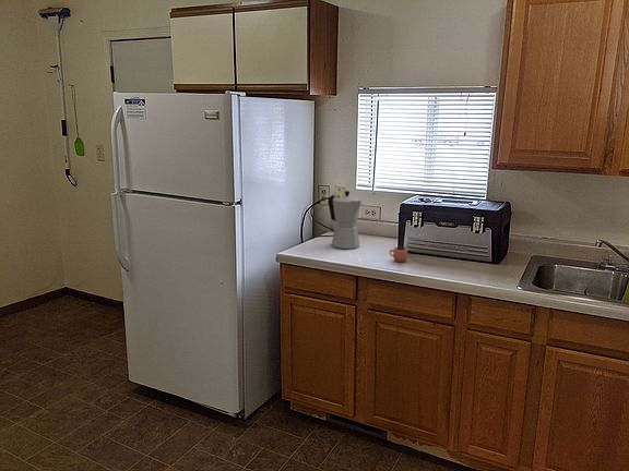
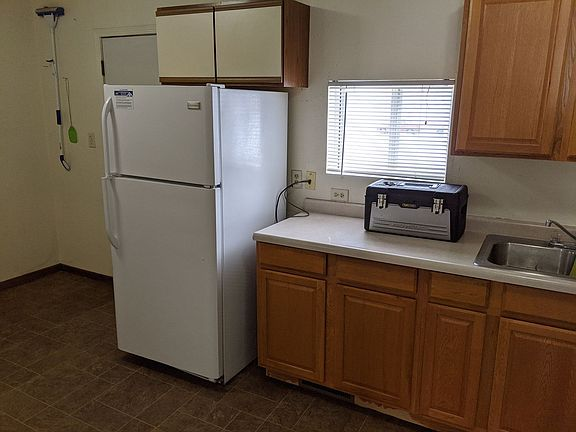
- cocoa [389,234,408,263]
- moka pot [327,190,364,250]
